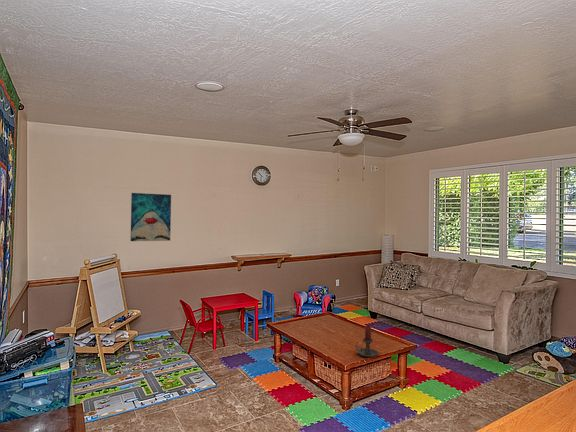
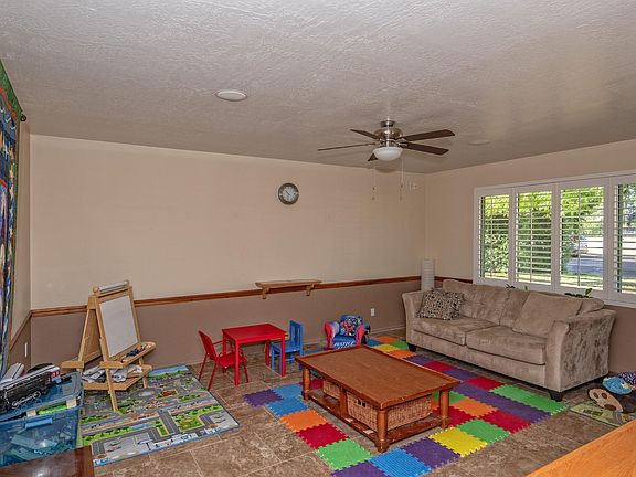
- candle holder [354,324,379,358]
- wall art [130,192,172,242]
